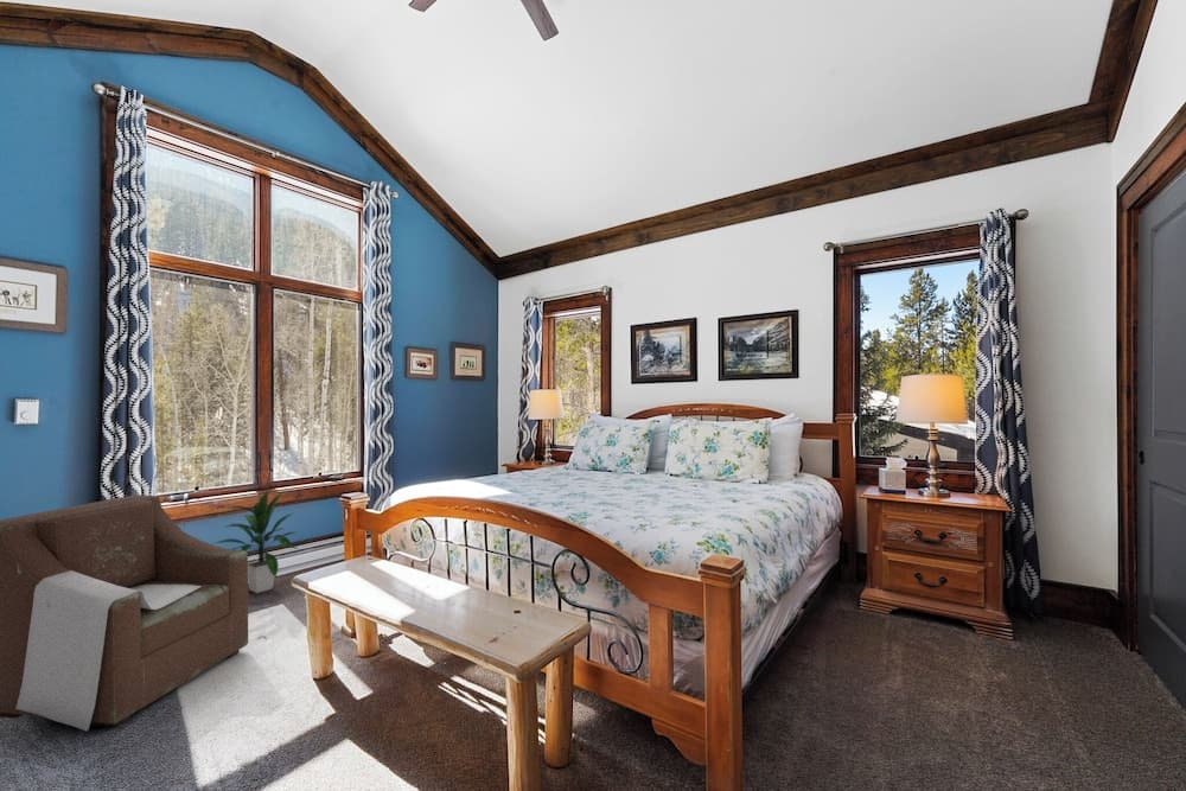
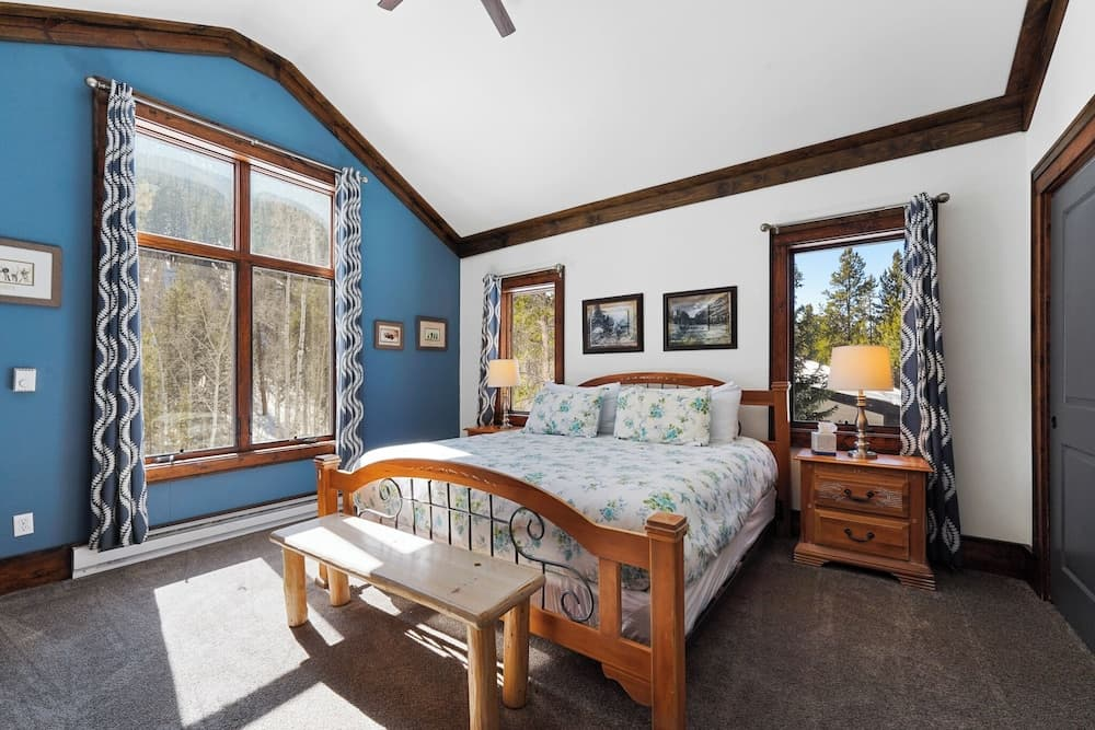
- indoor plant [212,489,302,594]
- armchair [0,493,249,733]
